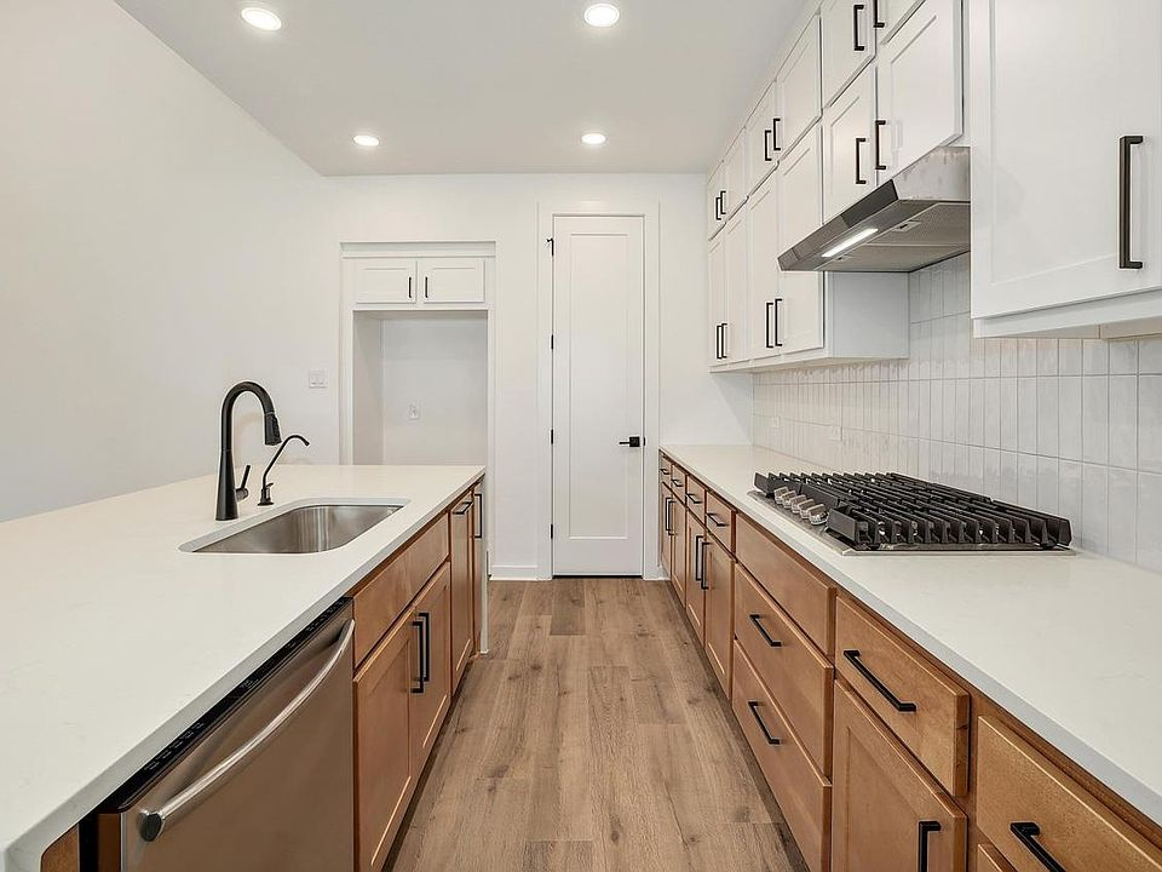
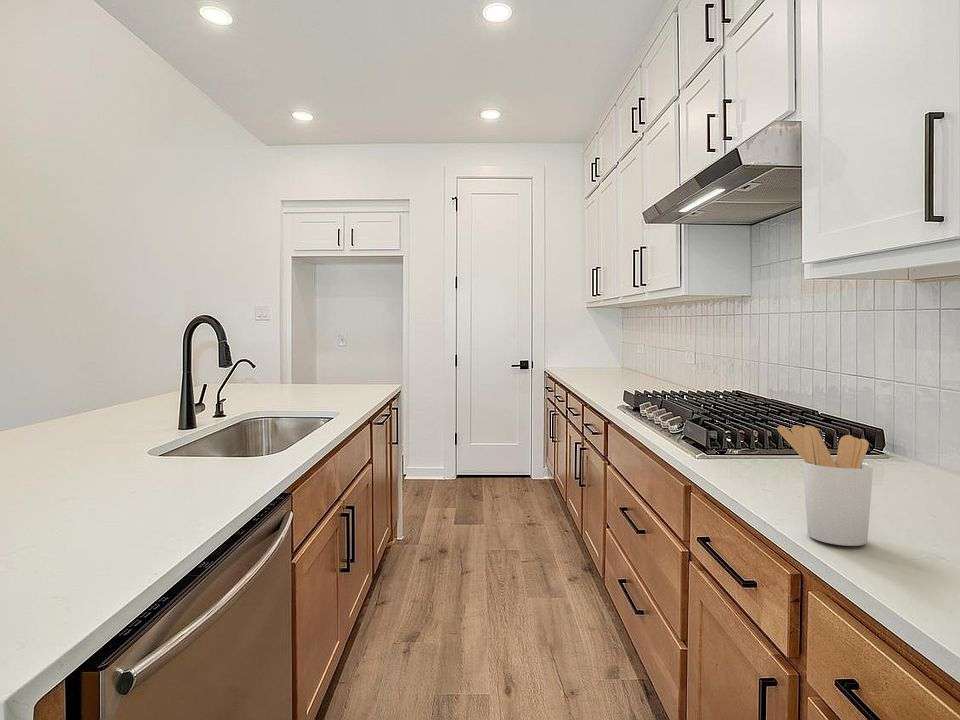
+ utensil holder [776,424,874,547]
